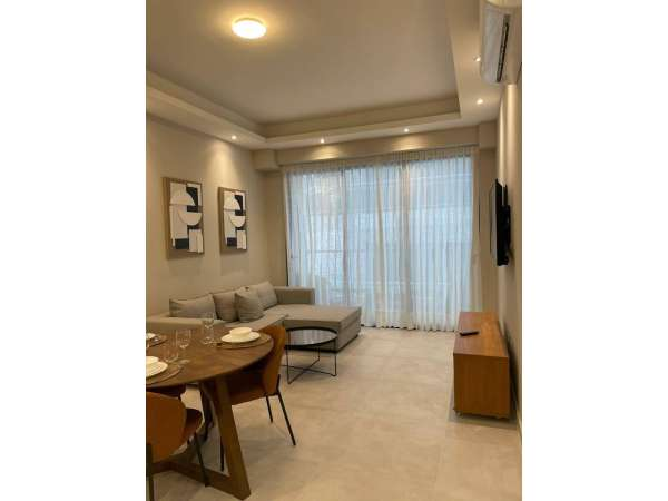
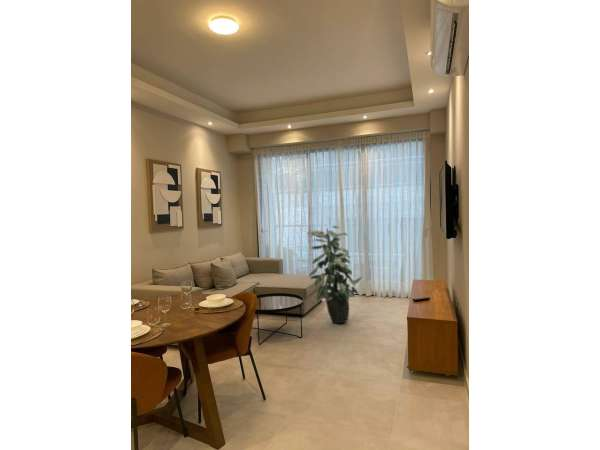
+ indoor plant [306,225,363,324]
